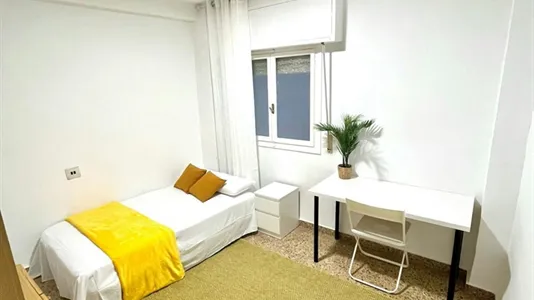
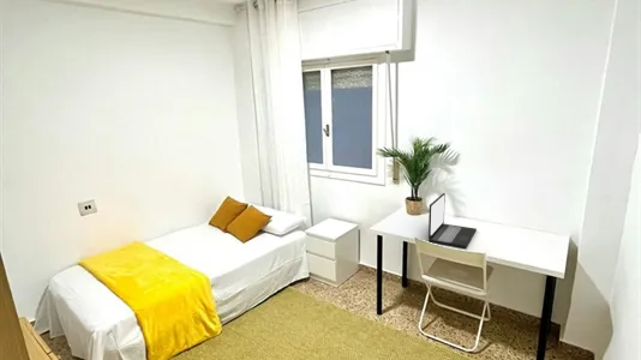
+ laptop [427,192,478,250]
